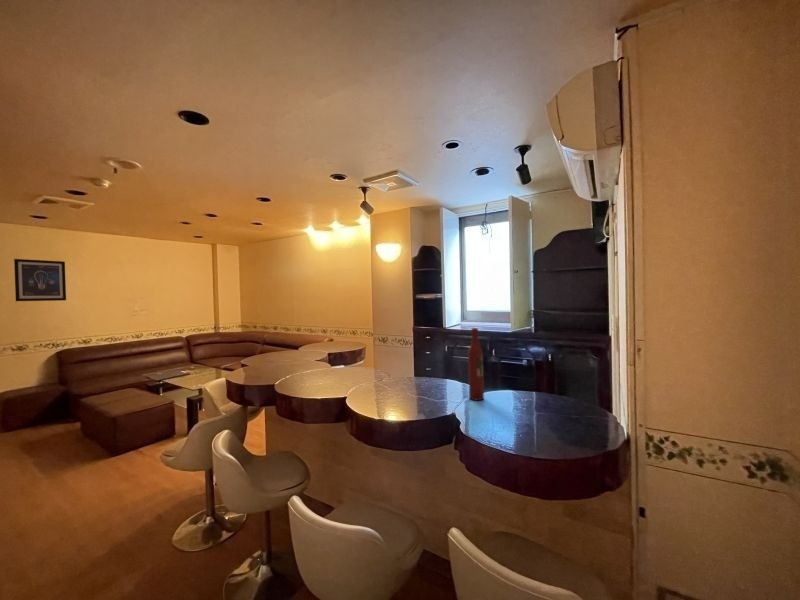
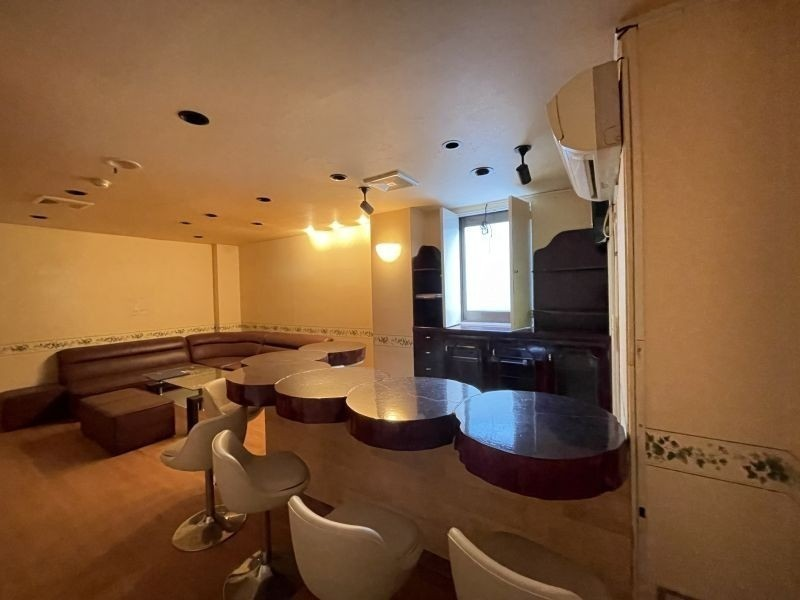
- wall art [13,258,67,302]
- wine bottle [467,327,485,401]
